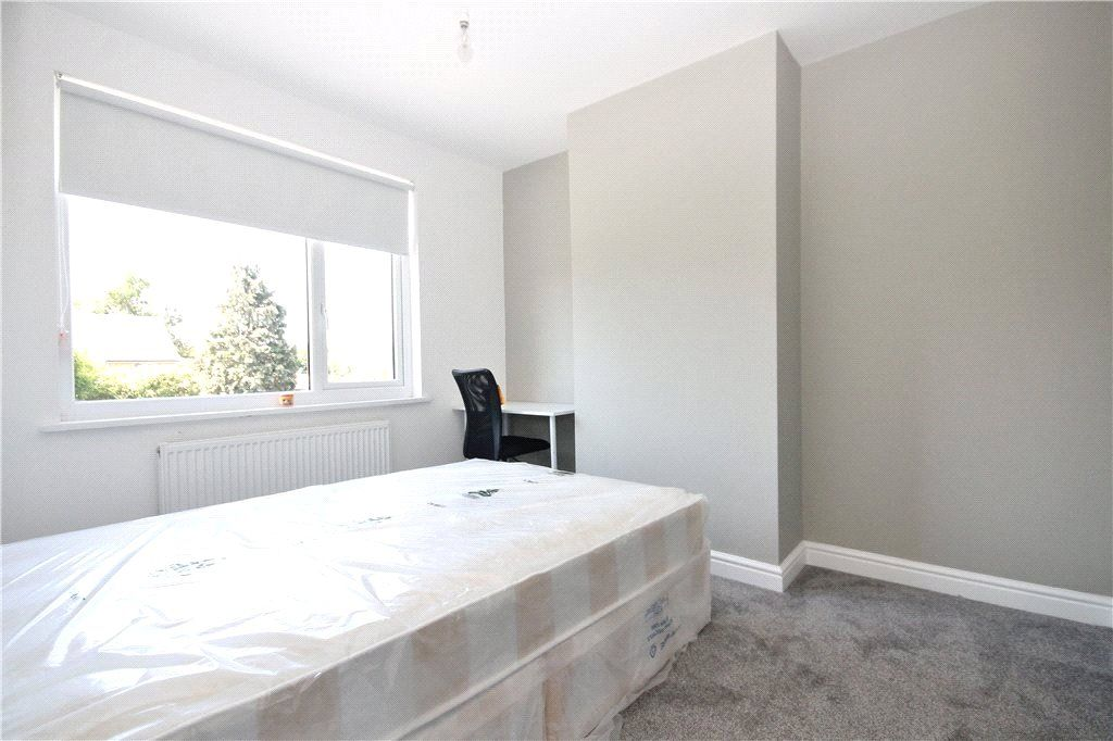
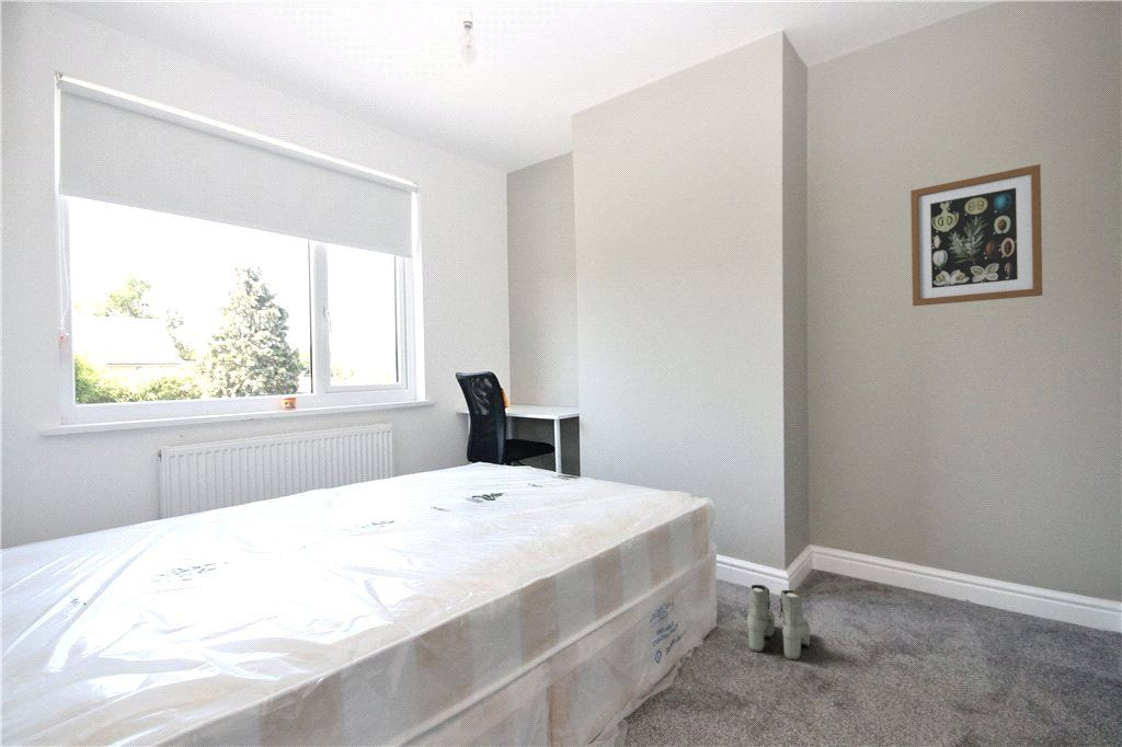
+ wall art [909,163,1043,307]
+ boots [746,584,811,662]
